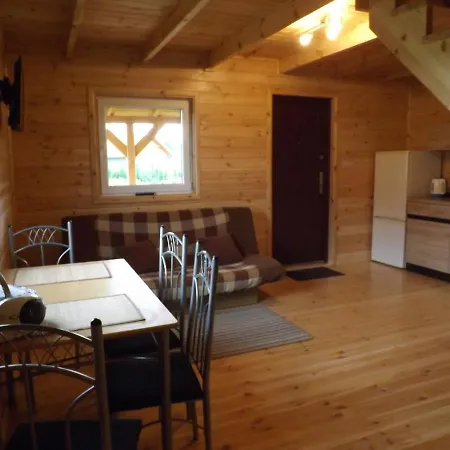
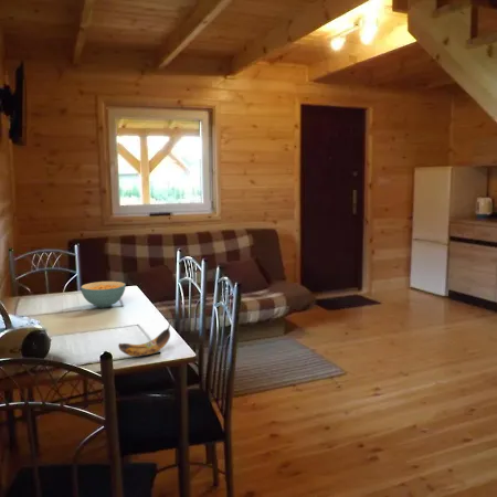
+ cereal bowl [80,281,127,308]
+ banana [117,319,173,358]
